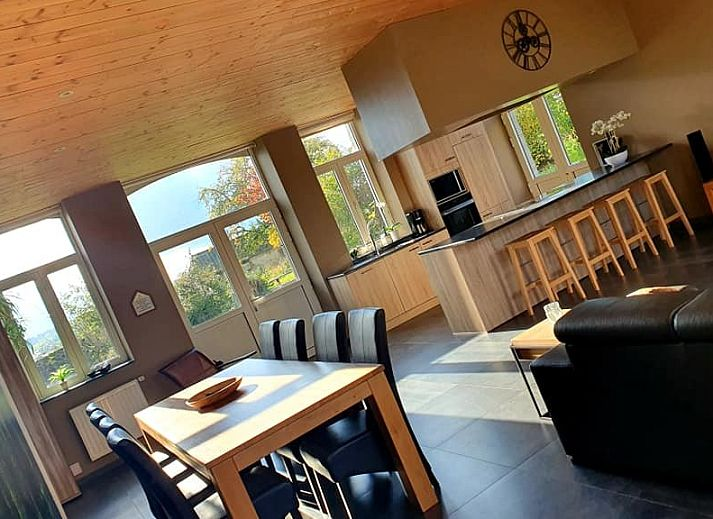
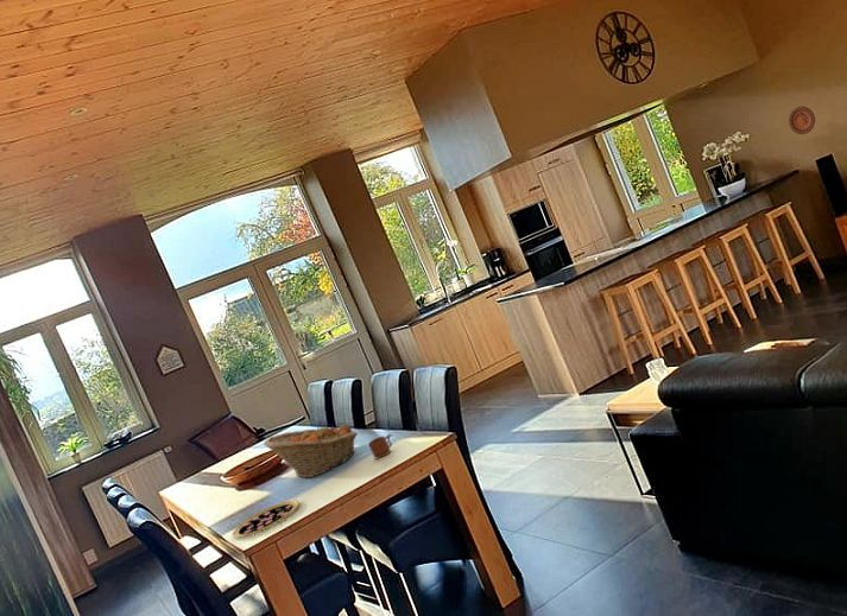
+ fruit basket [263,423,359,478]
+ pizza [230,498,301,539]
+ mug [368,433,394,459]
+ decorative plate [788,106,816,135]
